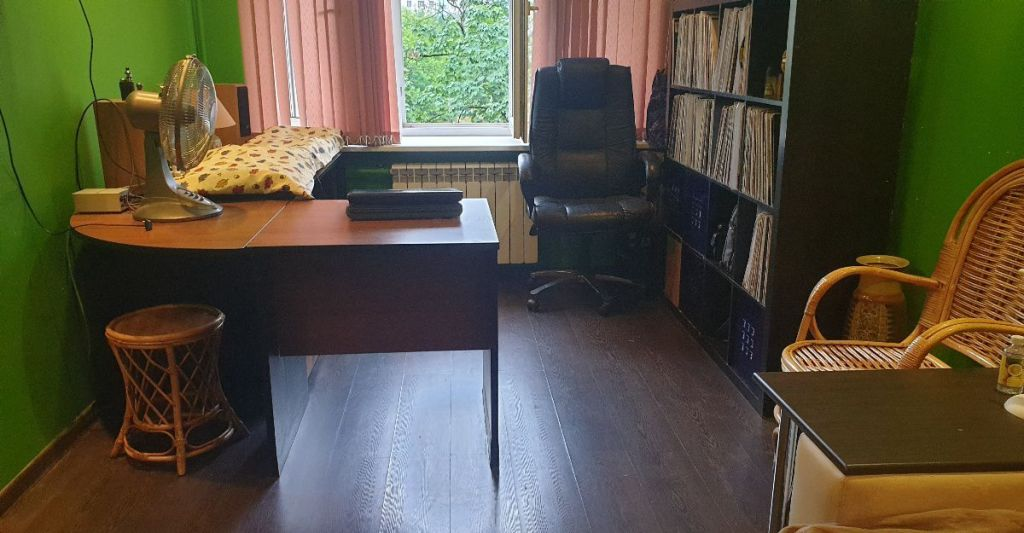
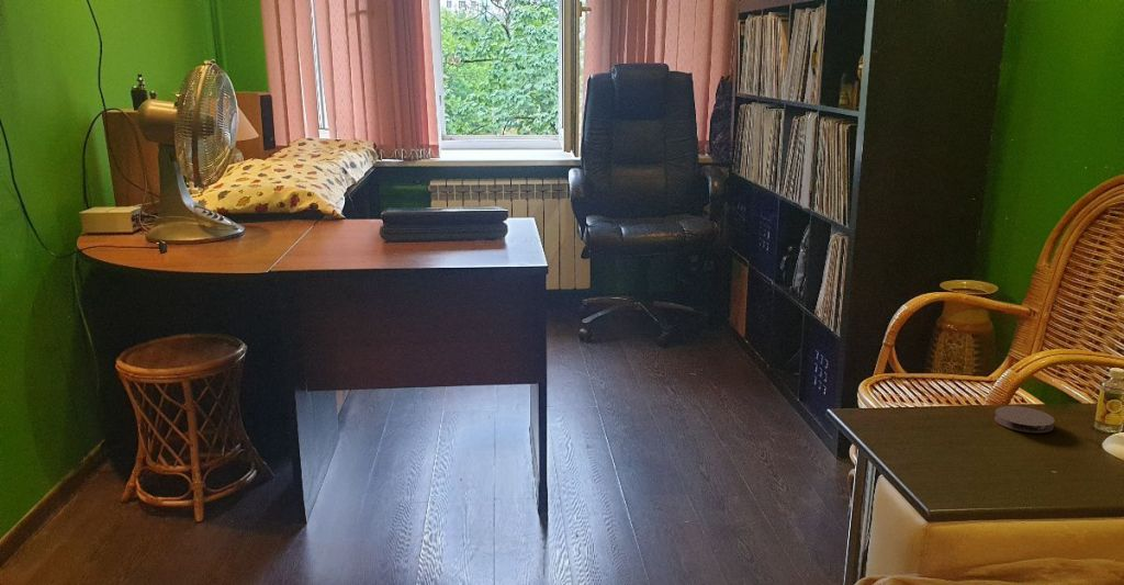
+ coaster [993,405,1056,434]
